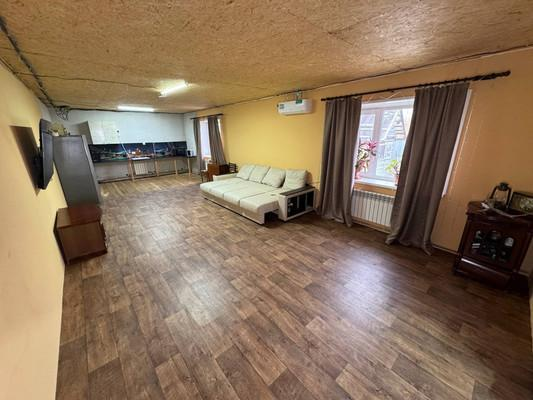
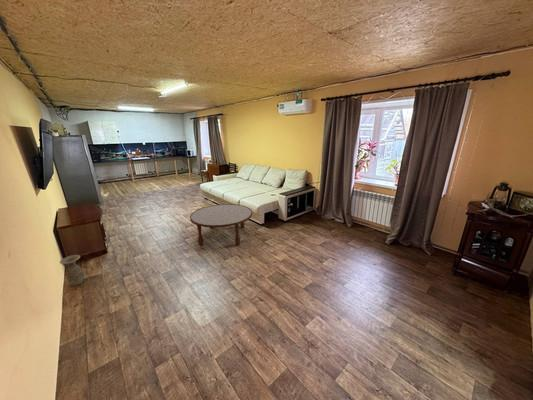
+ coffee table [189,203,253,246]
+ ceramic jug [59,254,86,286]
